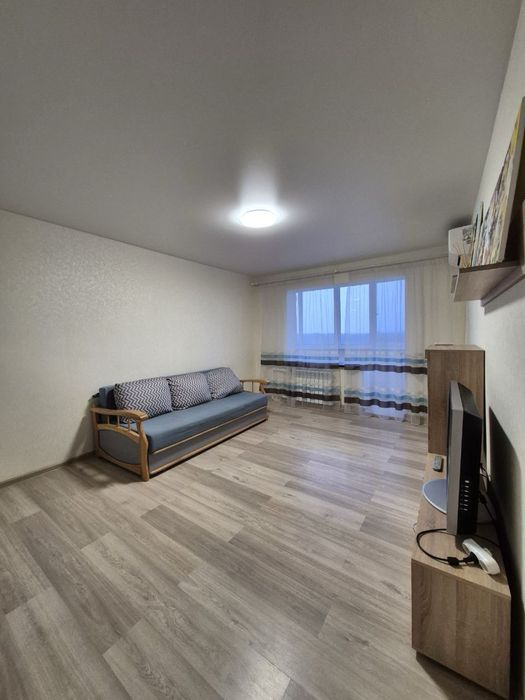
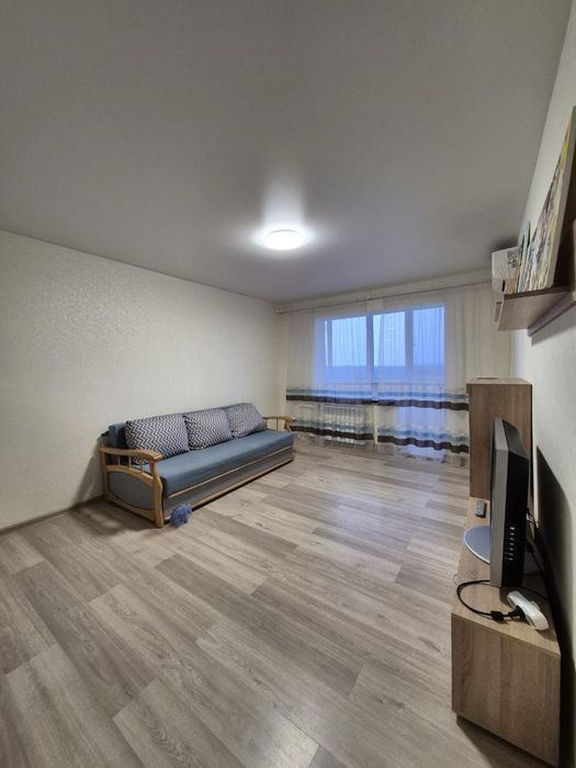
+ plush toy [169,502,193,529]
